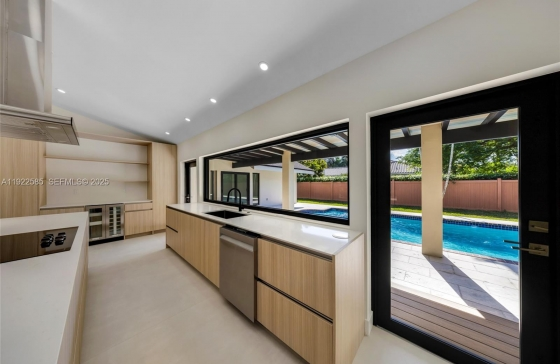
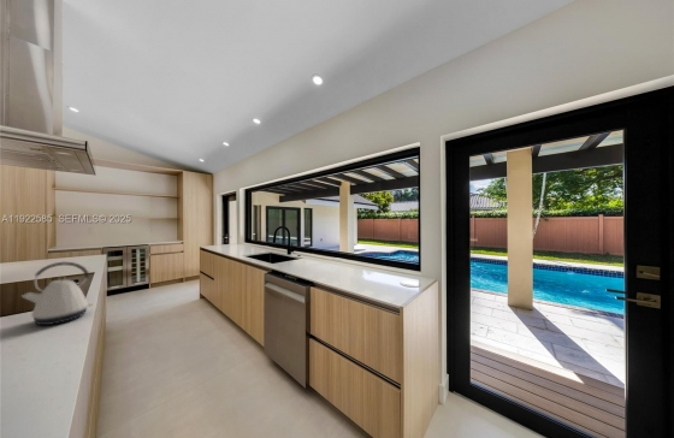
+ kettle [20,261,94,326]
